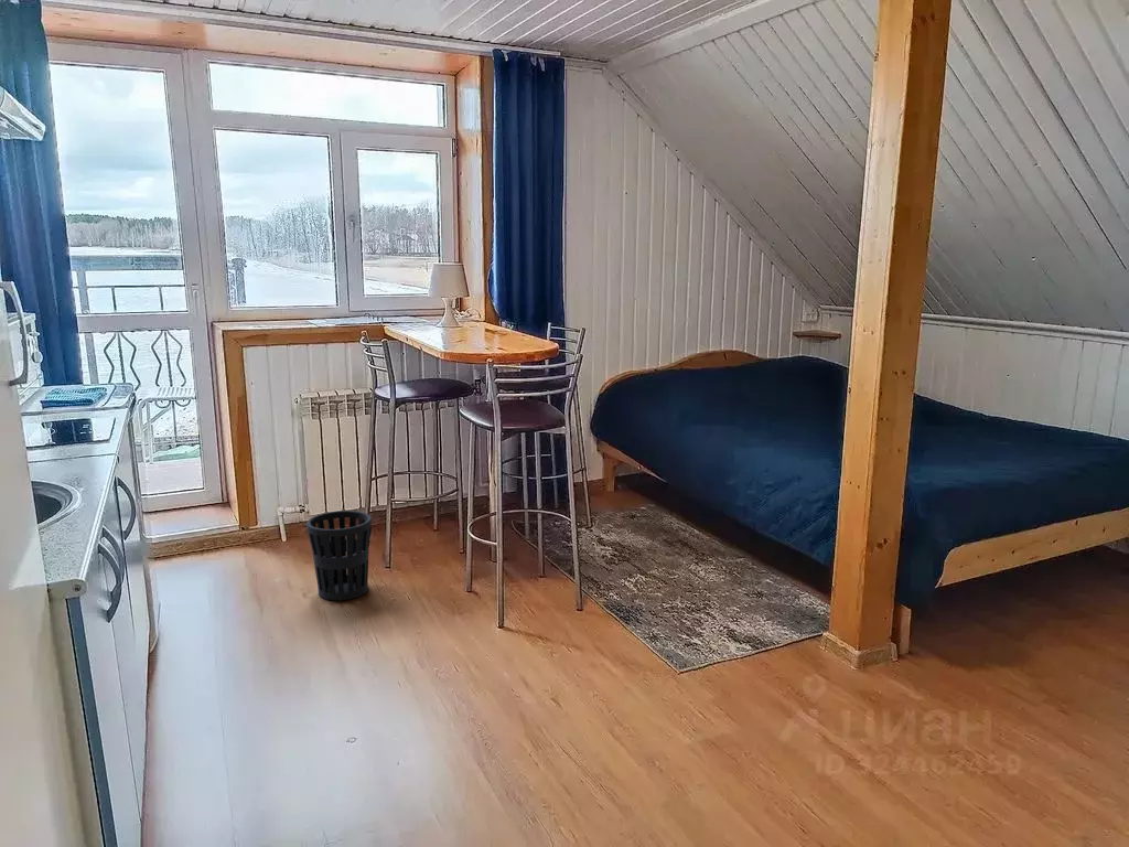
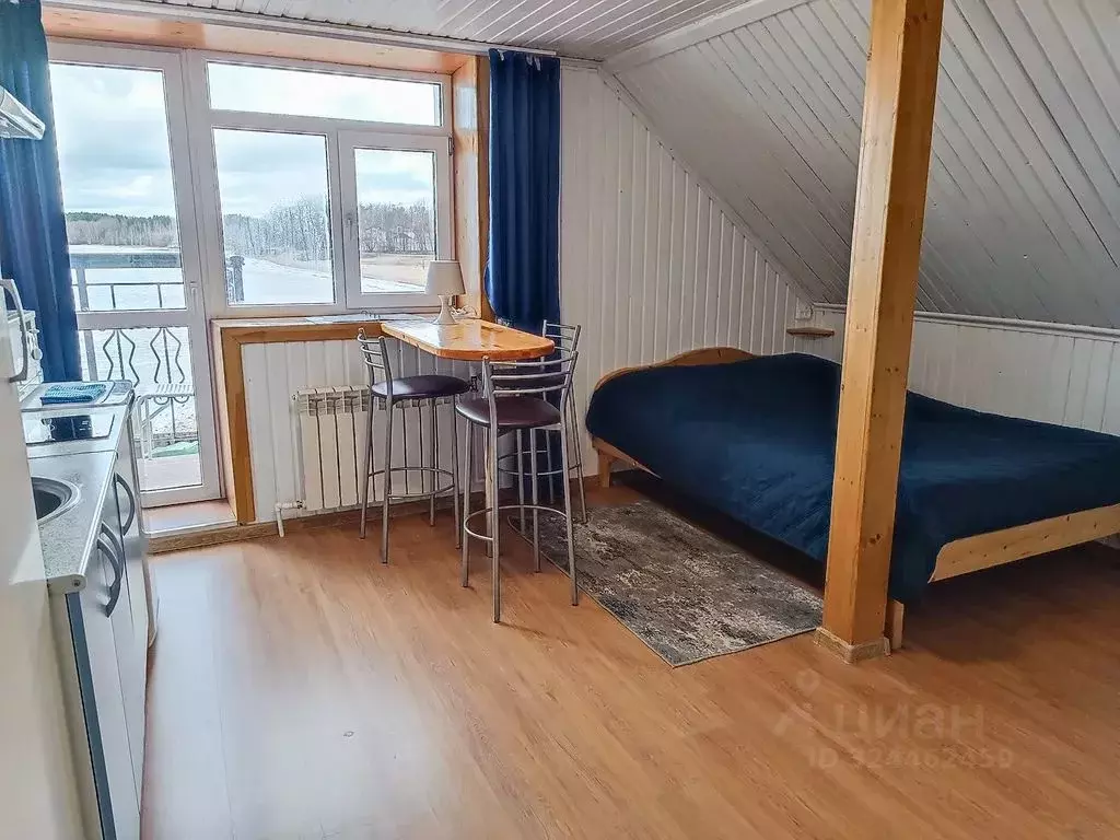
- wastebasket [305,510,373,601]
